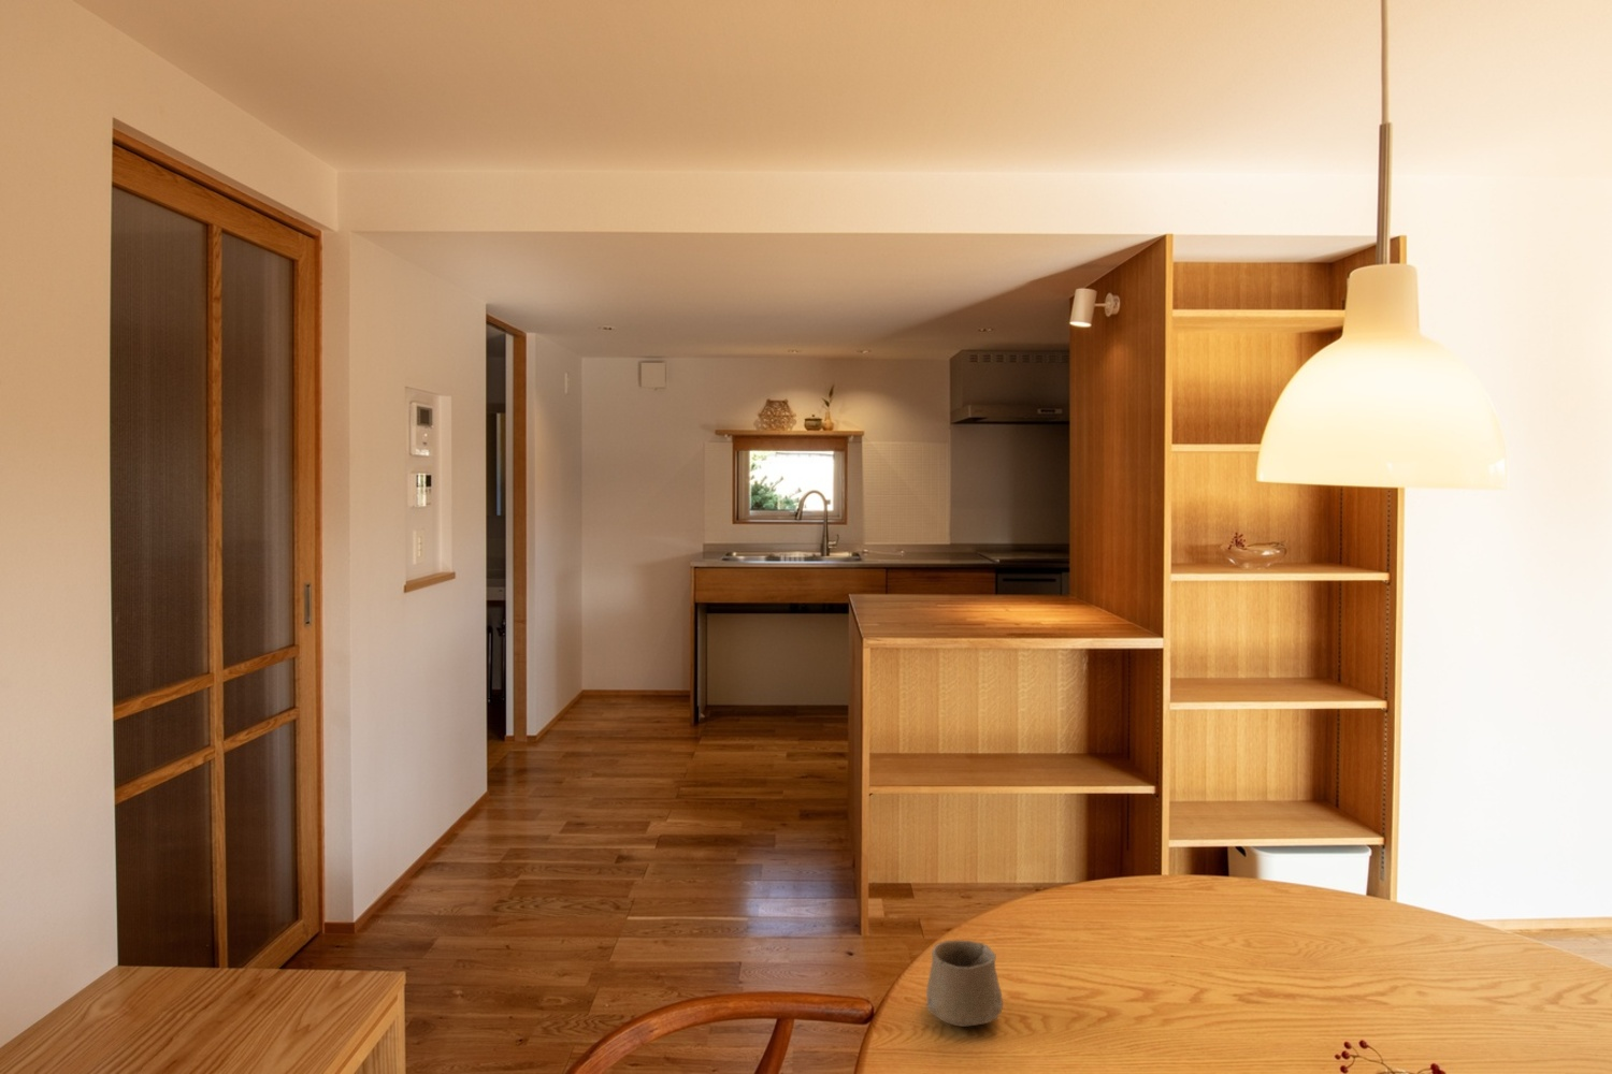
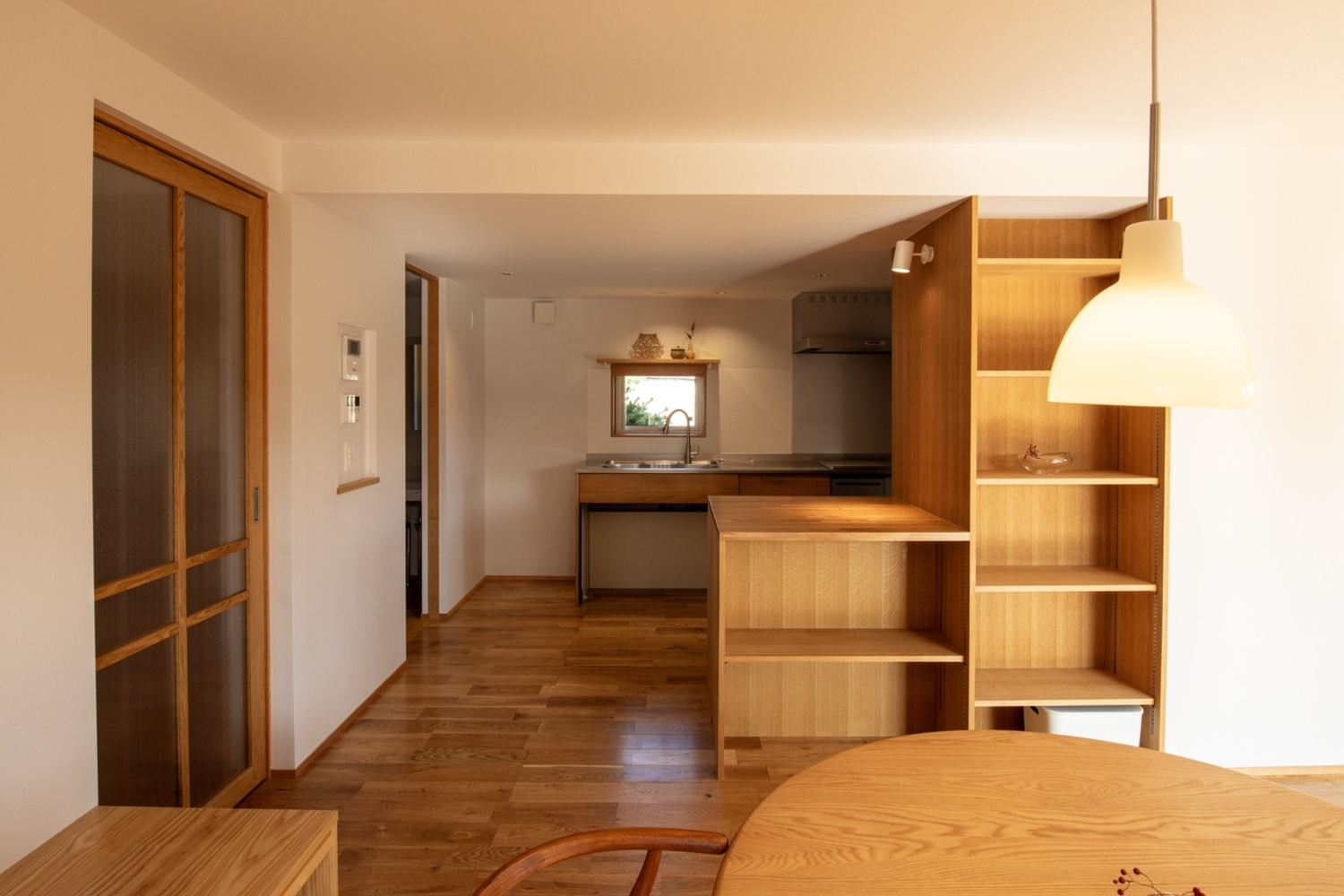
- cup [925,940,1004,1027]
